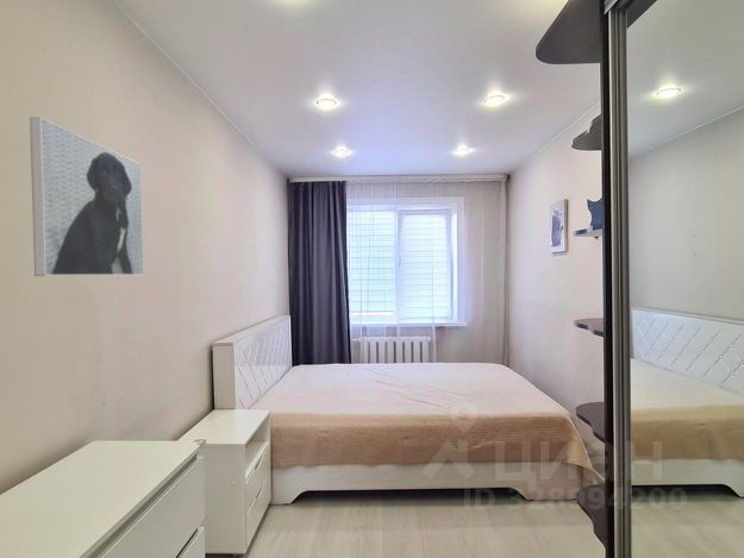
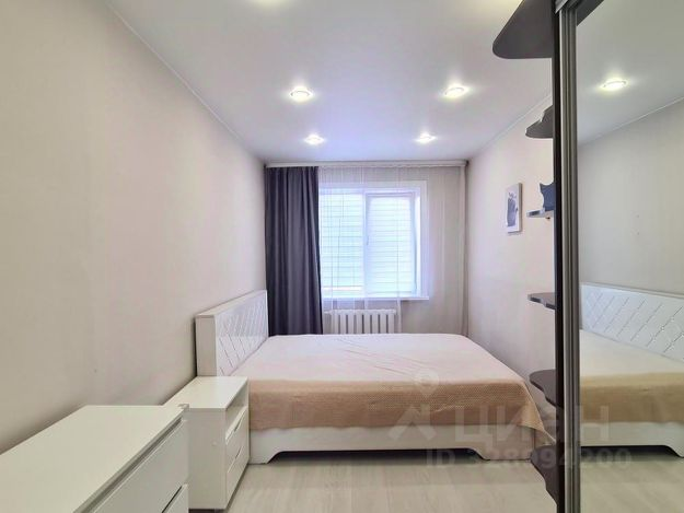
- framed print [29,115,145,277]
